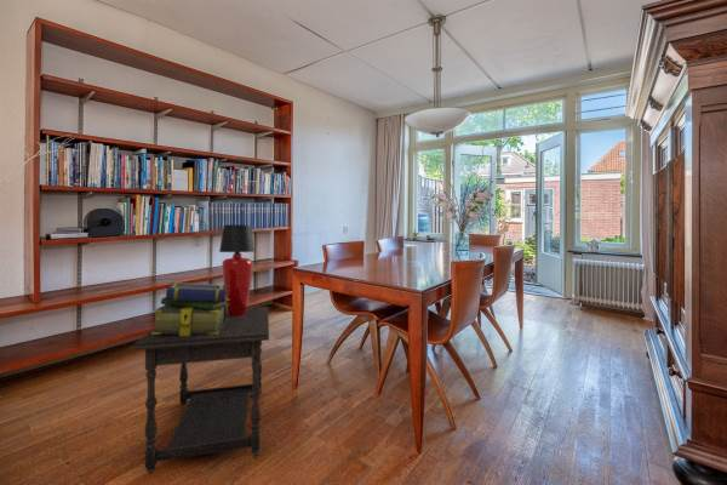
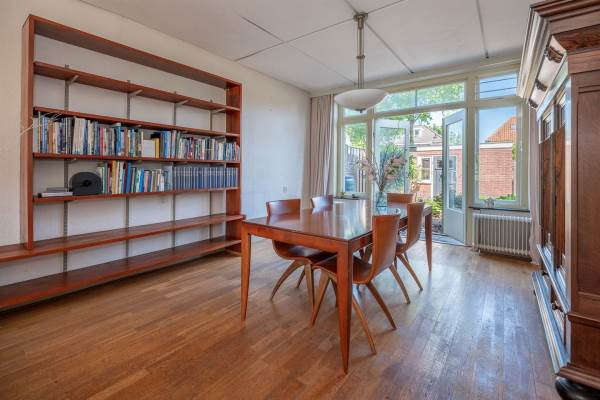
- table lamp [218,223,256,316]
- side table [128,306,270,475]
- stack of books [151,281,229,336]
